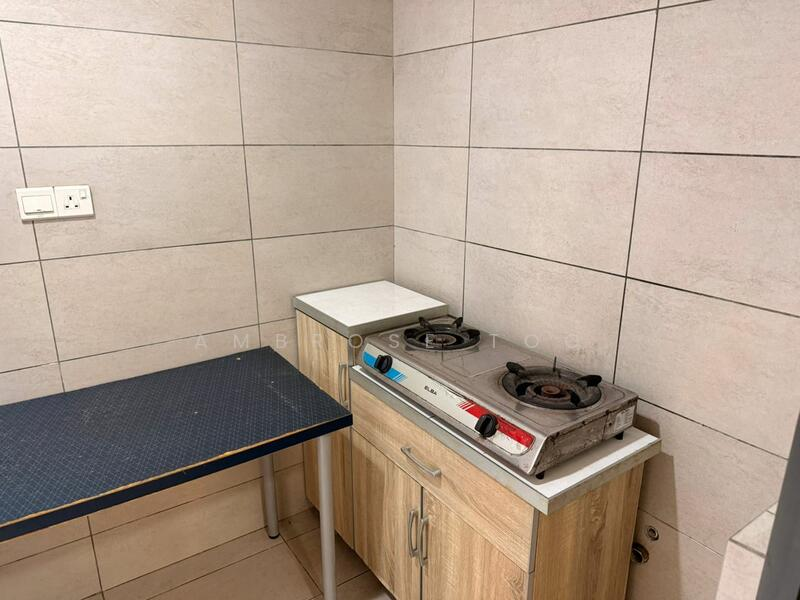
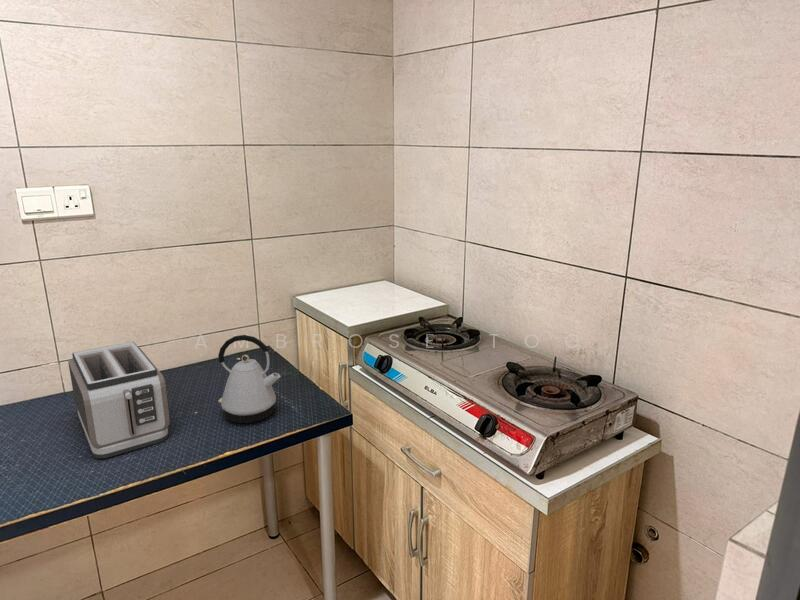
+ toaster [67,341,171,459]
+ kettle [217,334,281,424]
